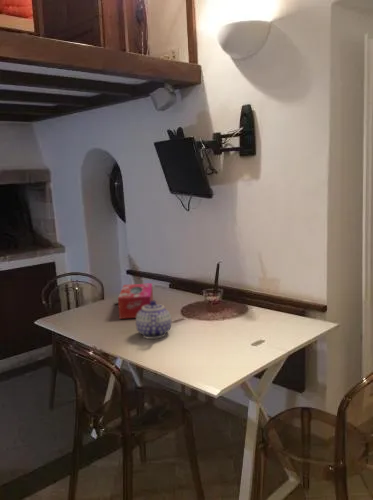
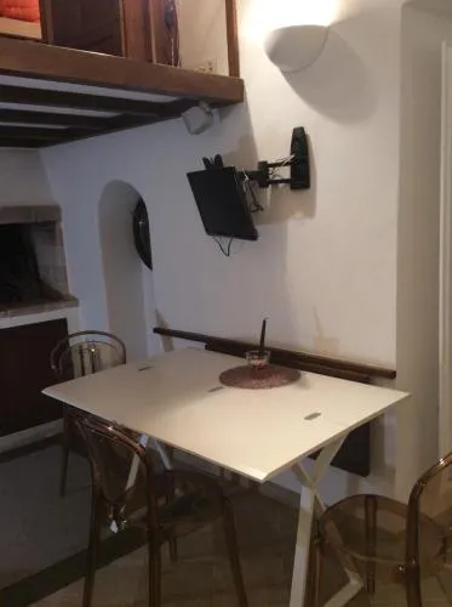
- teapot [135,299,172,340]
- tissue box [117,282,154,320]
